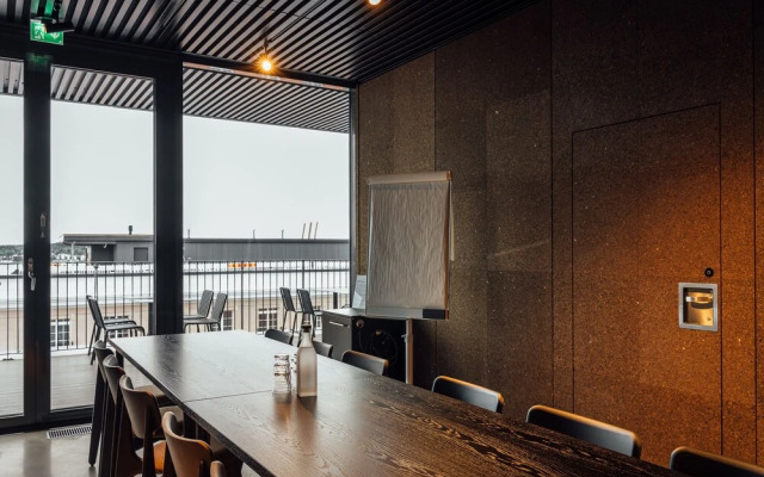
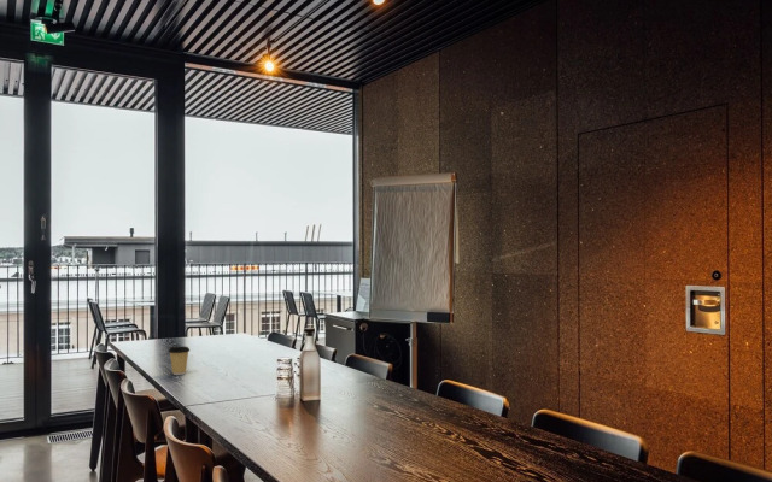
+ coffee cup [168,346,191,376]
